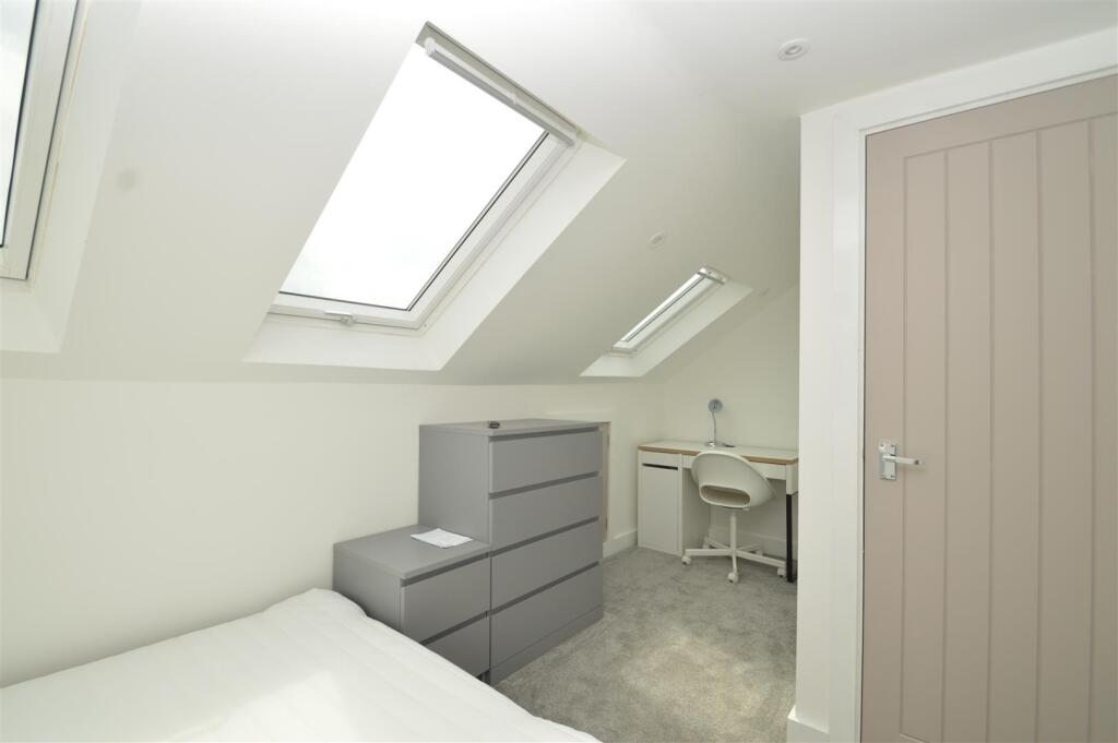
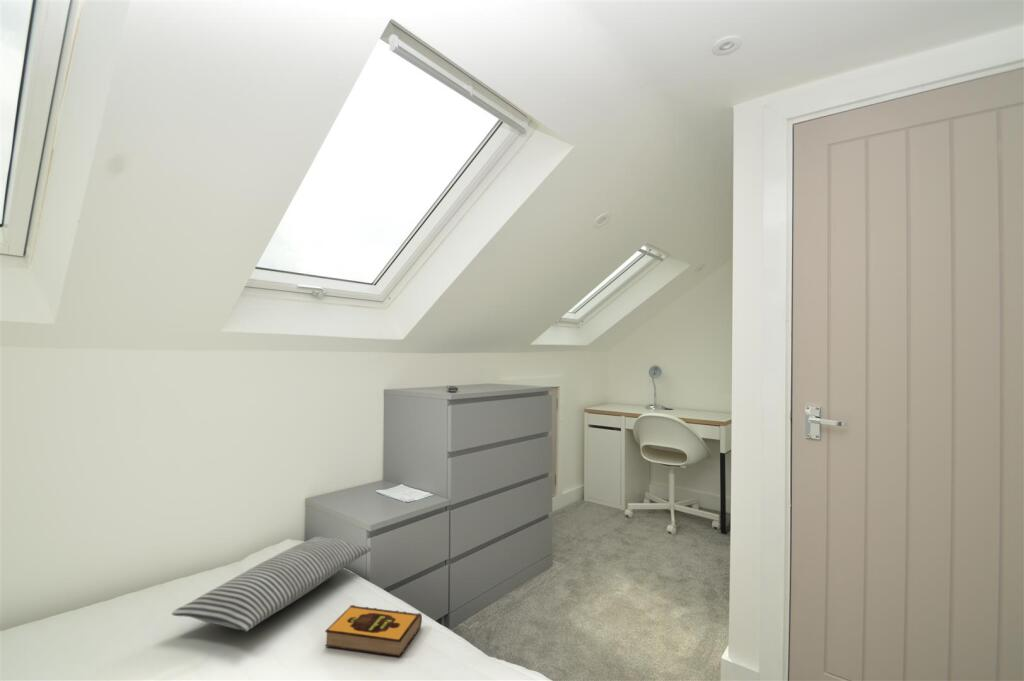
+ pillow [171,536,373,632]
+ hardback book [324,604,423,658]
